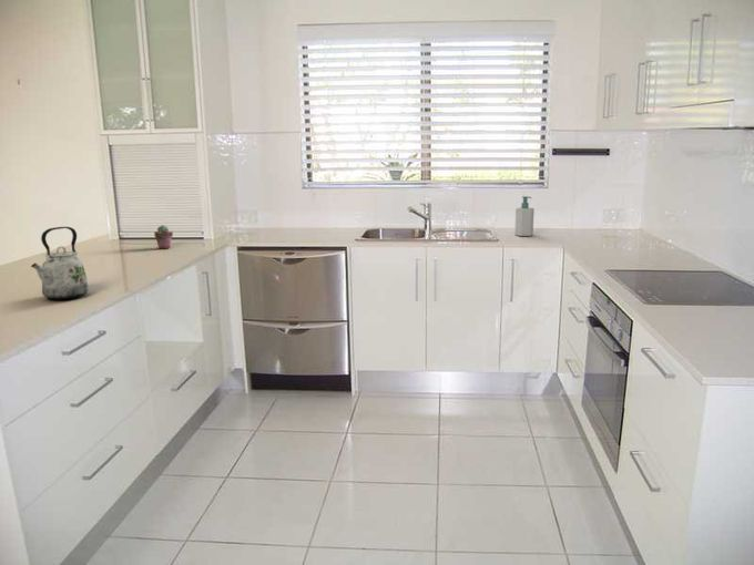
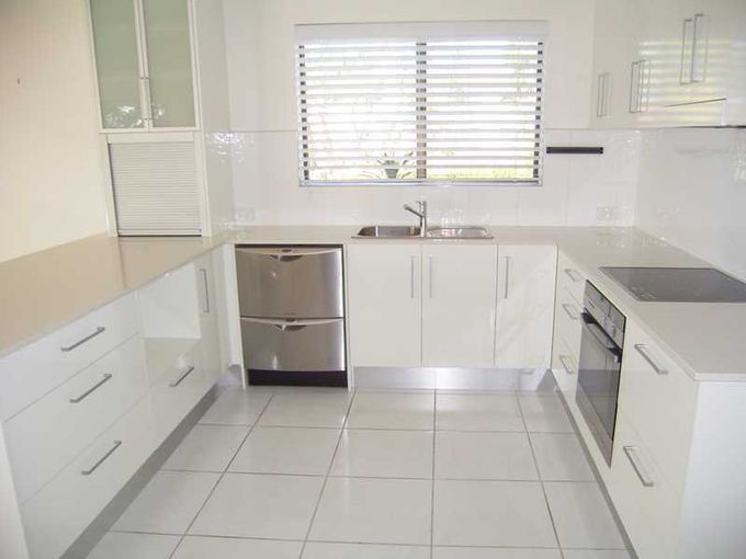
- potted succulent [153,224,174,249]
- soap bottle [513,195,536,237]
- kettle [30,226,90,300]
